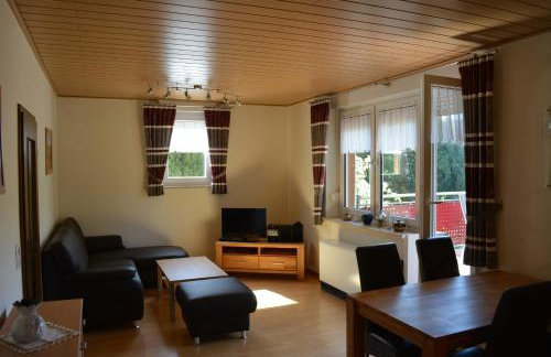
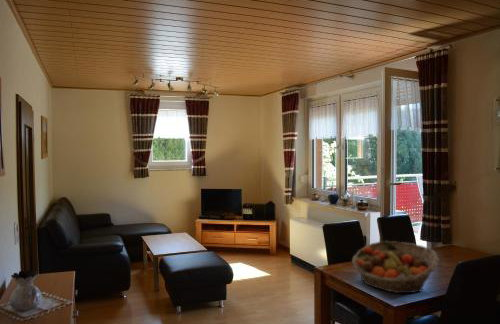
+ fruit basket [351,240,440,294]
